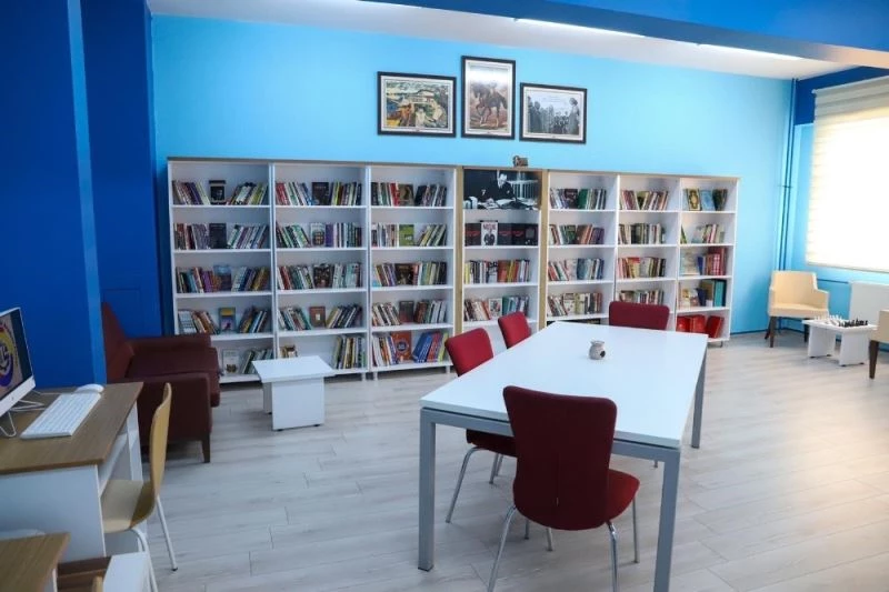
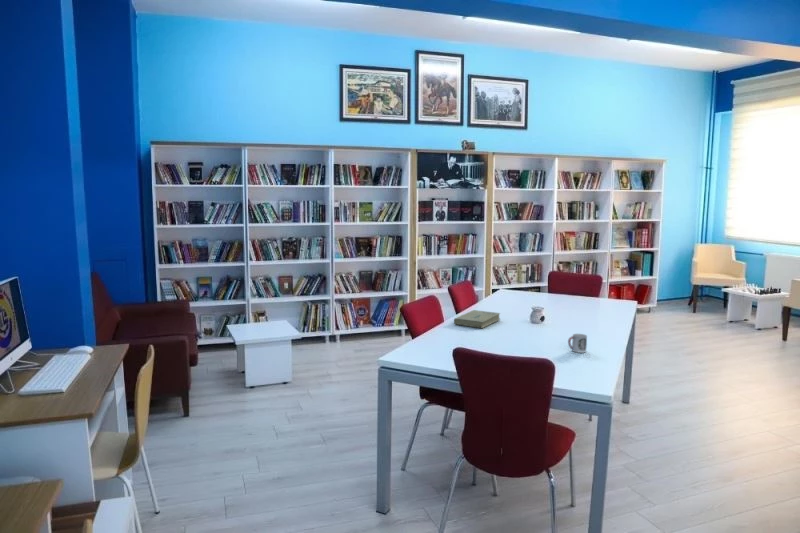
+ book [453,309,501,329]
+ cup [567,333,588,354]
